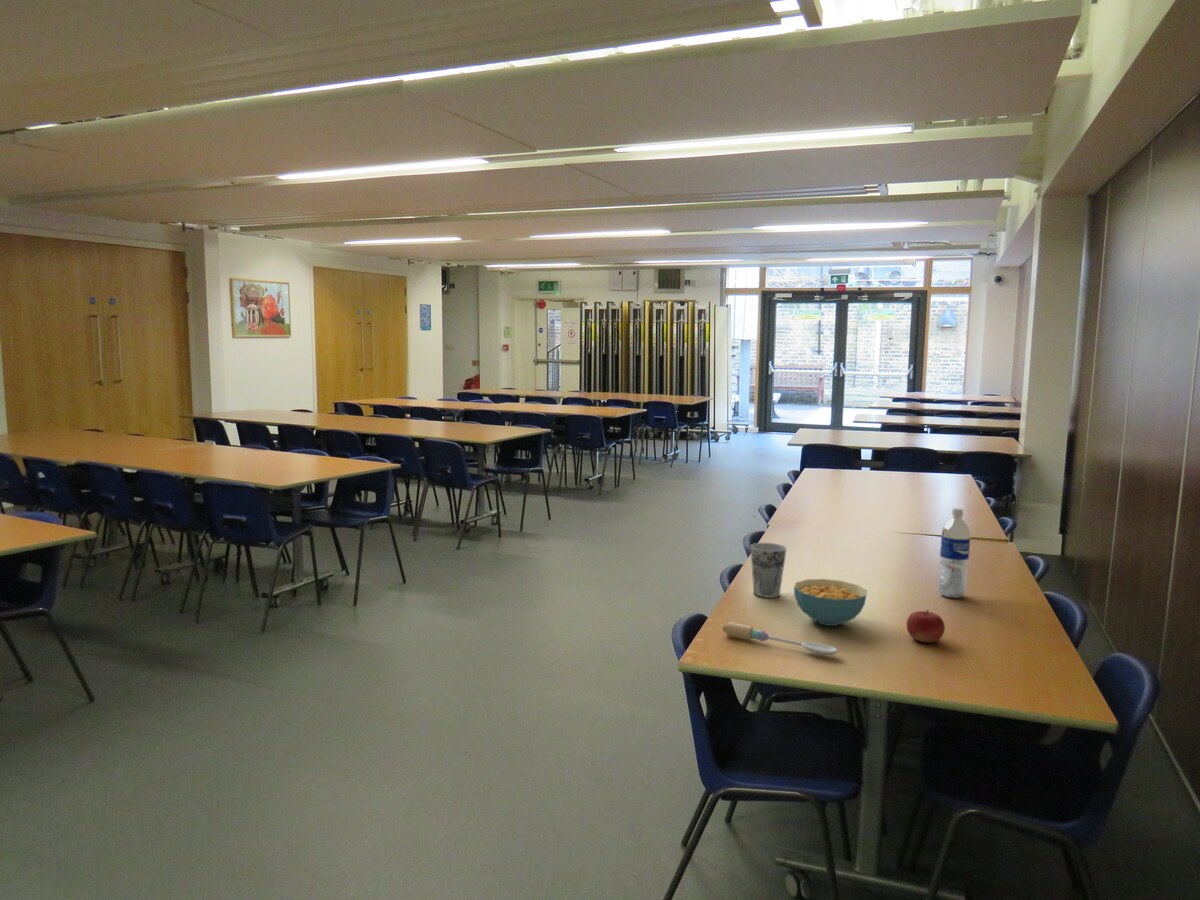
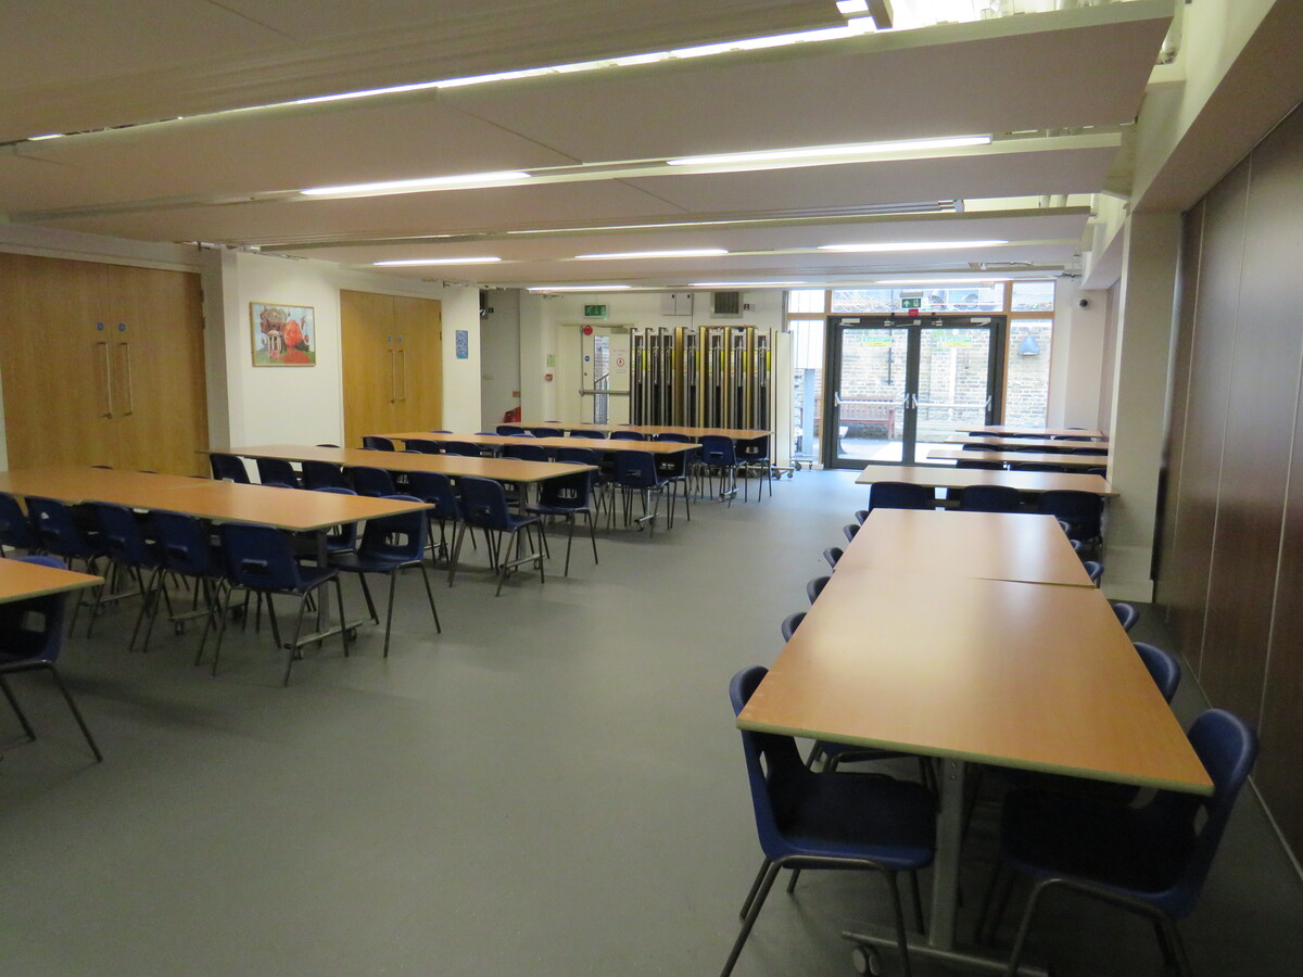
- fruit [906,609,946,643]
- spoon [722,621,839,656]
- water bottle [937,507,971,599]
- cup [750,542,788,599]
- cereal bowl [793,578,868,627]
